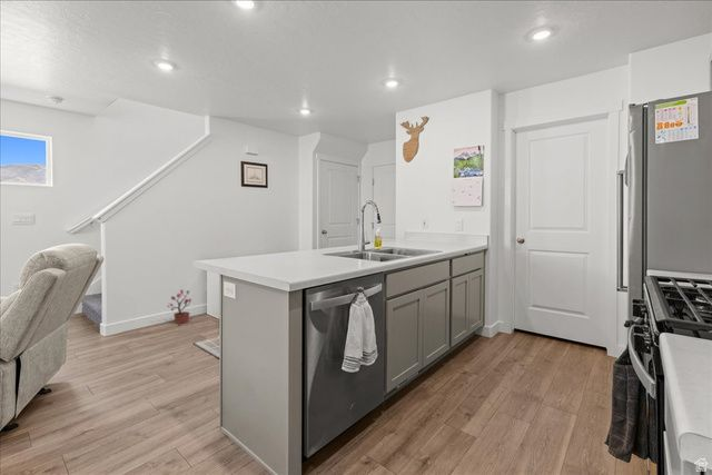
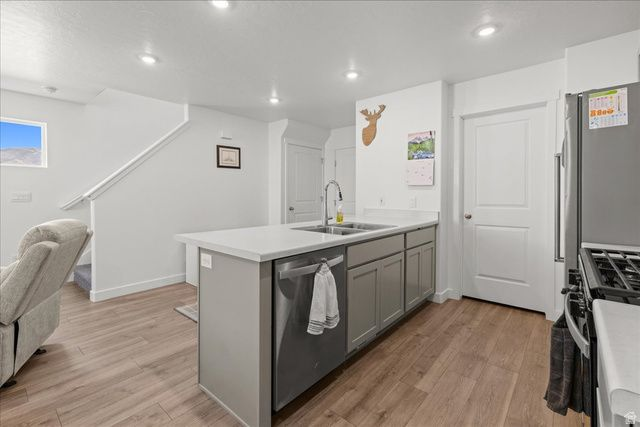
- potted plant [167,288,195,326]
